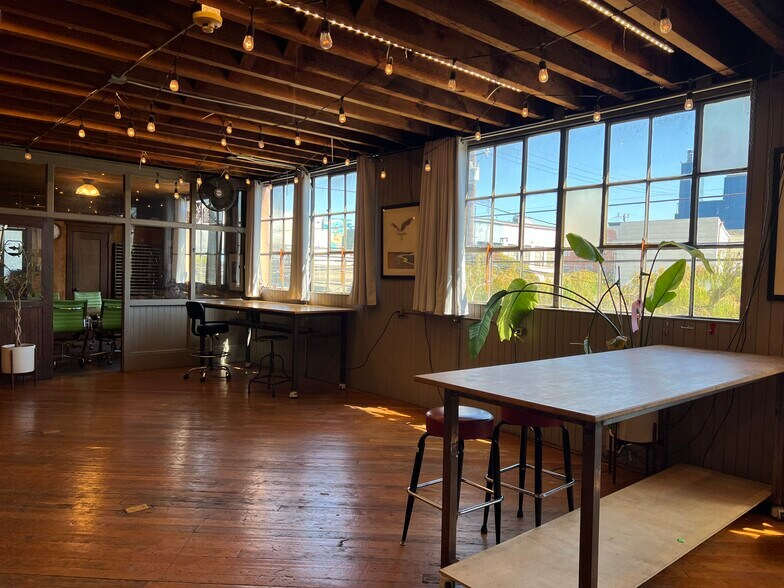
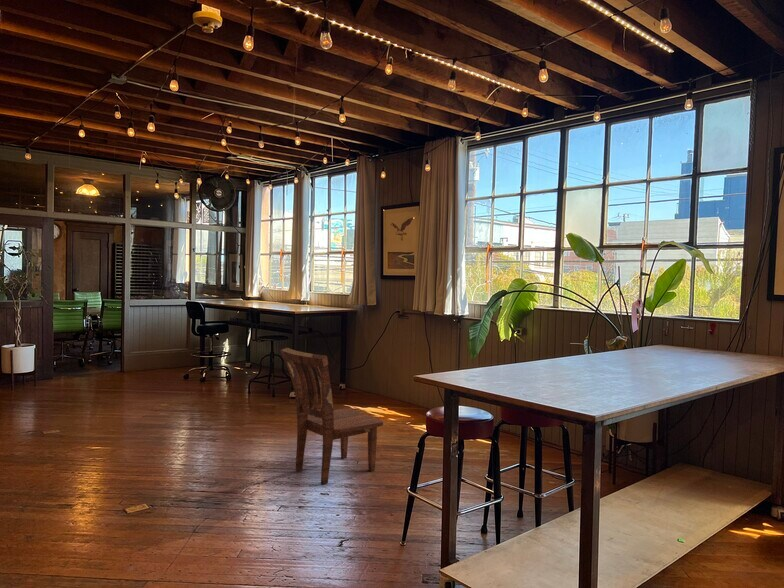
+ dining chair [279,347,385,485]
